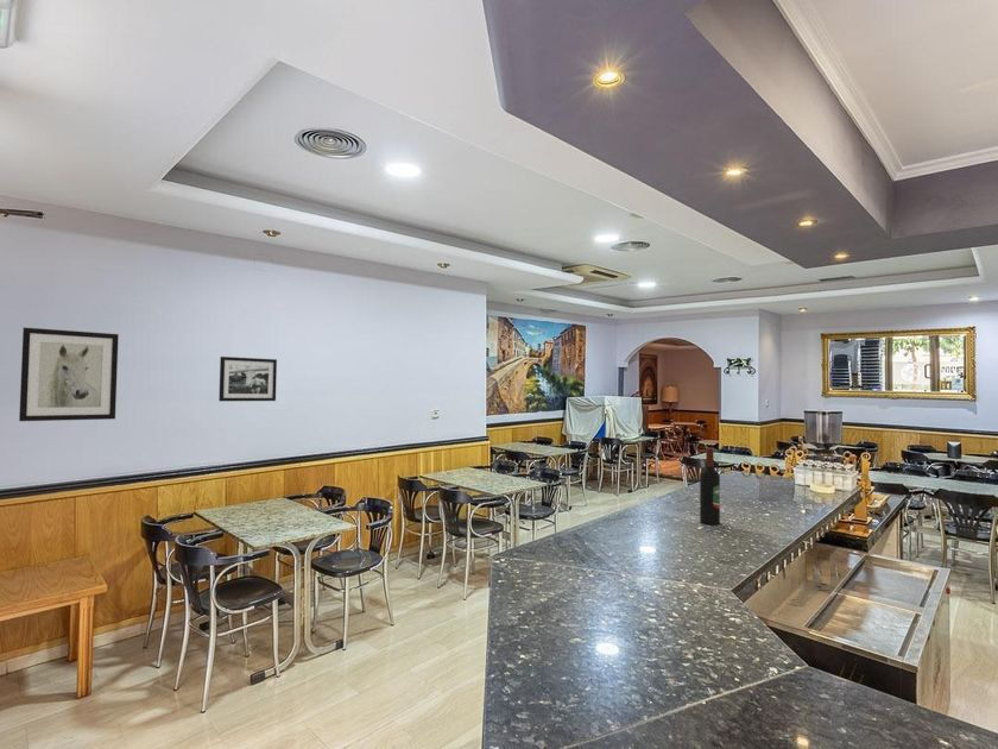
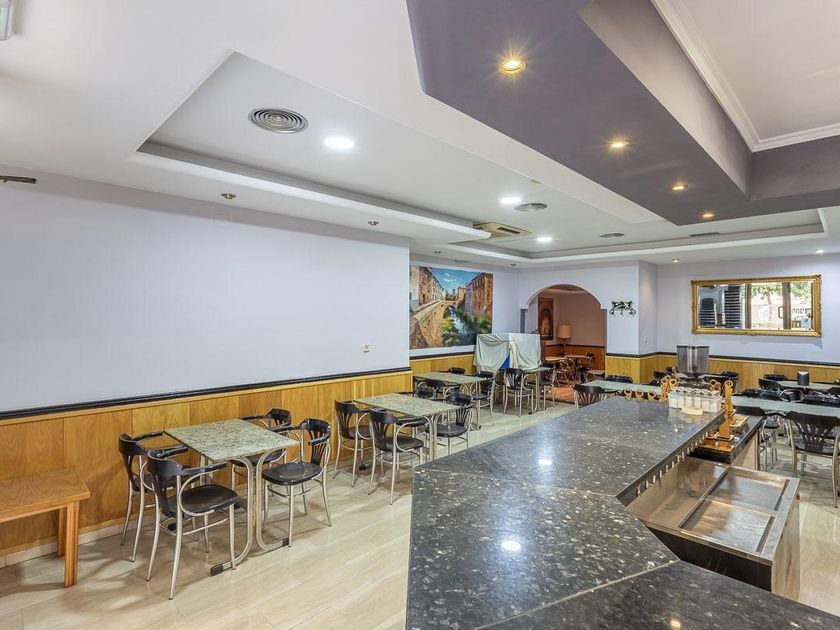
- wall art [18,327,120,422]
- wine bottle [699,447,721,525]
- picture frame [217,355,278,402]
